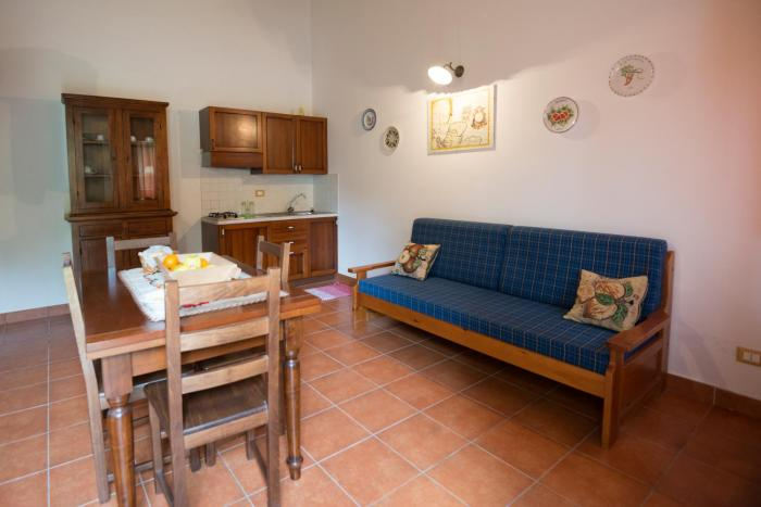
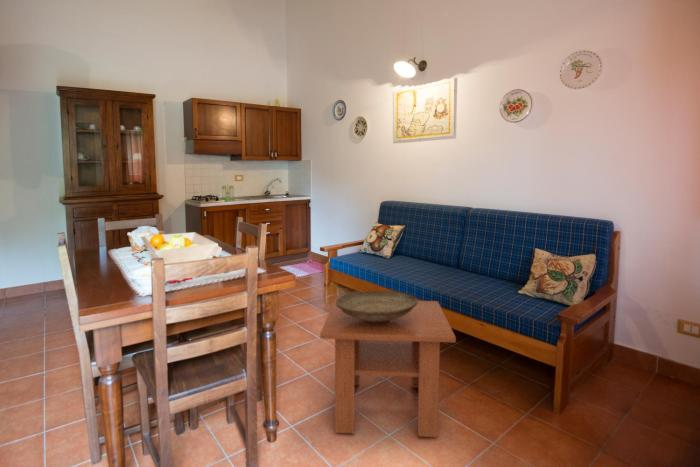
+ decorative bowl [336,290,418,324]
+ coffee table [319,298,457,438]
